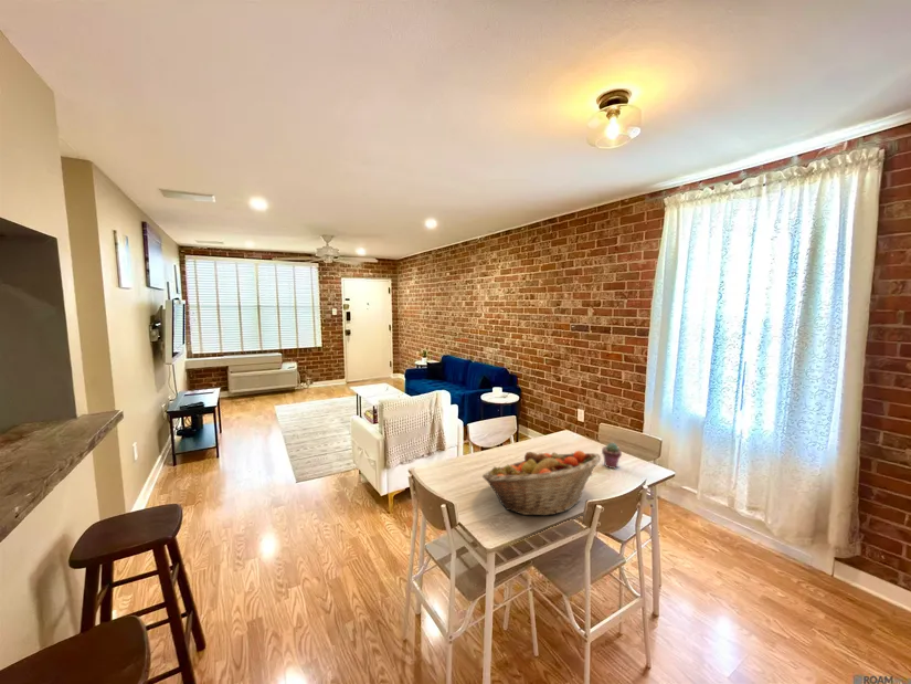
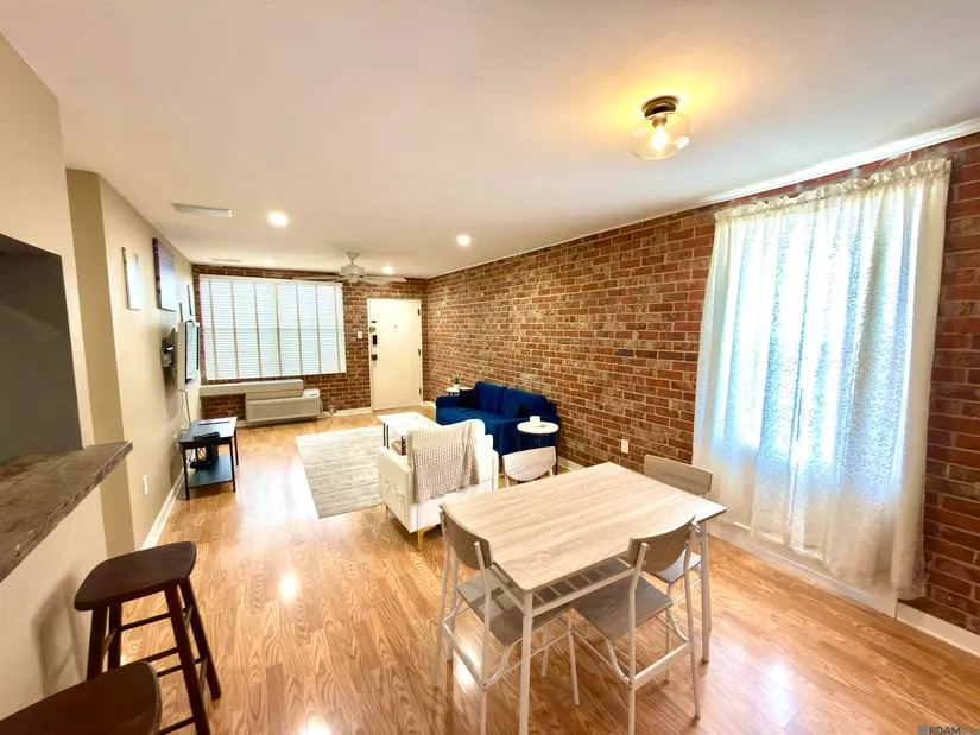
- potted succulent [601,442,623,470]
- fruit basket [481,450,602,516]
